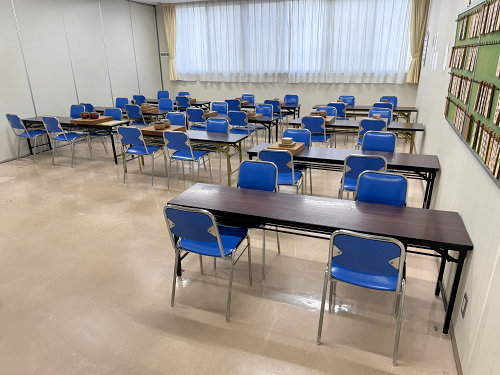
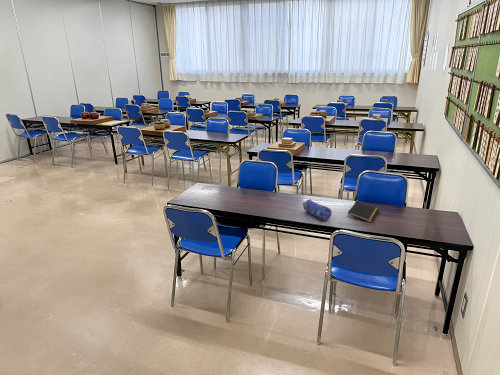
+ notepad [347,200,380,223]
+ pencil case [302,198,333,221]
